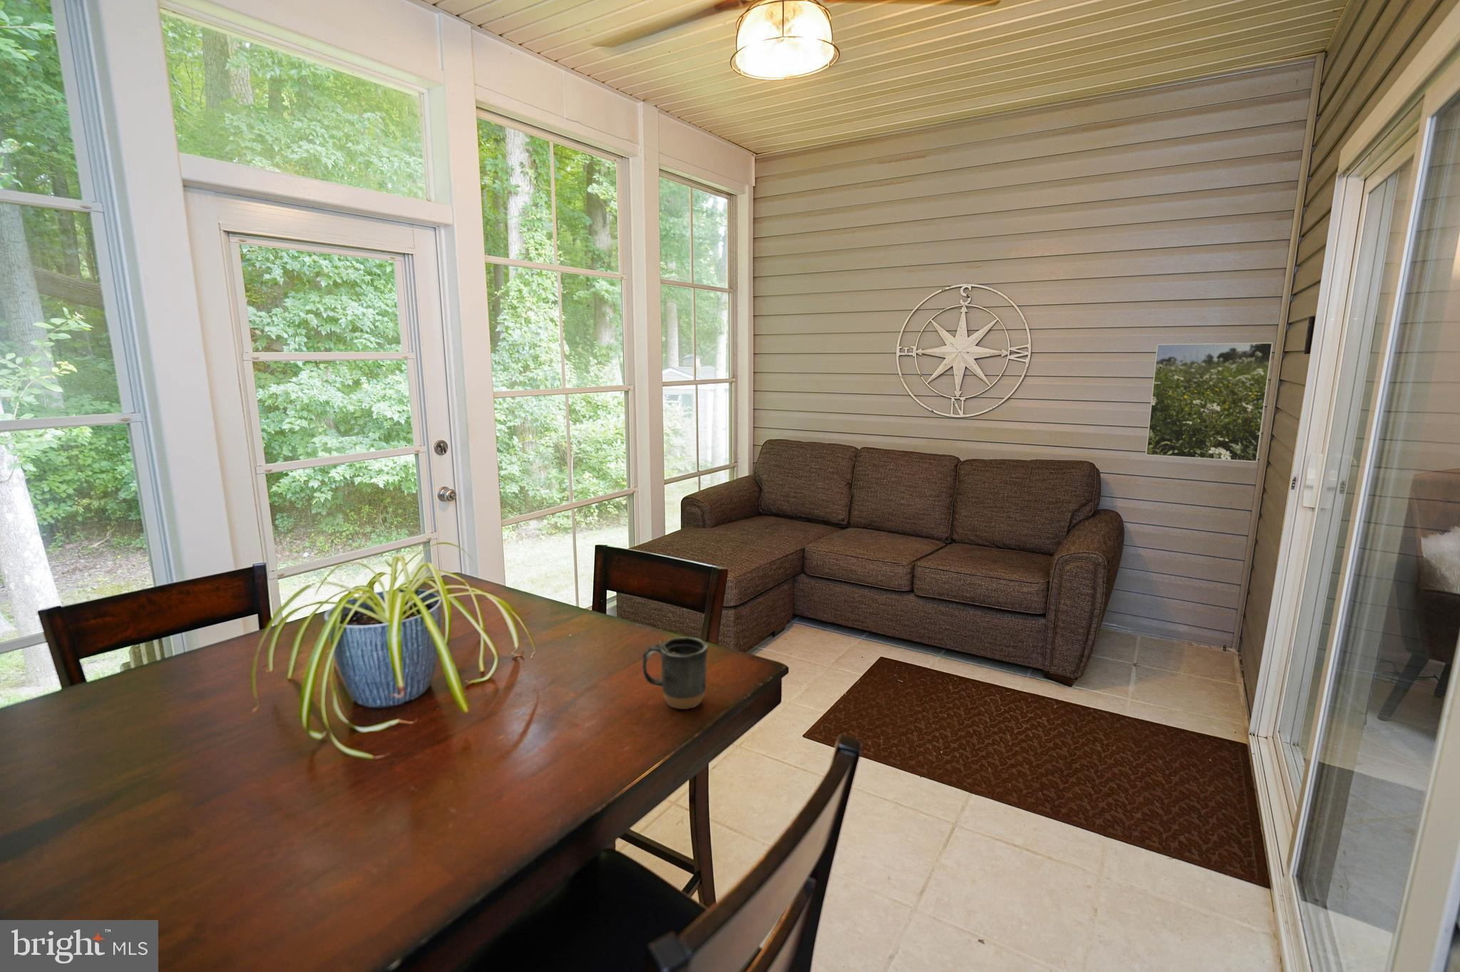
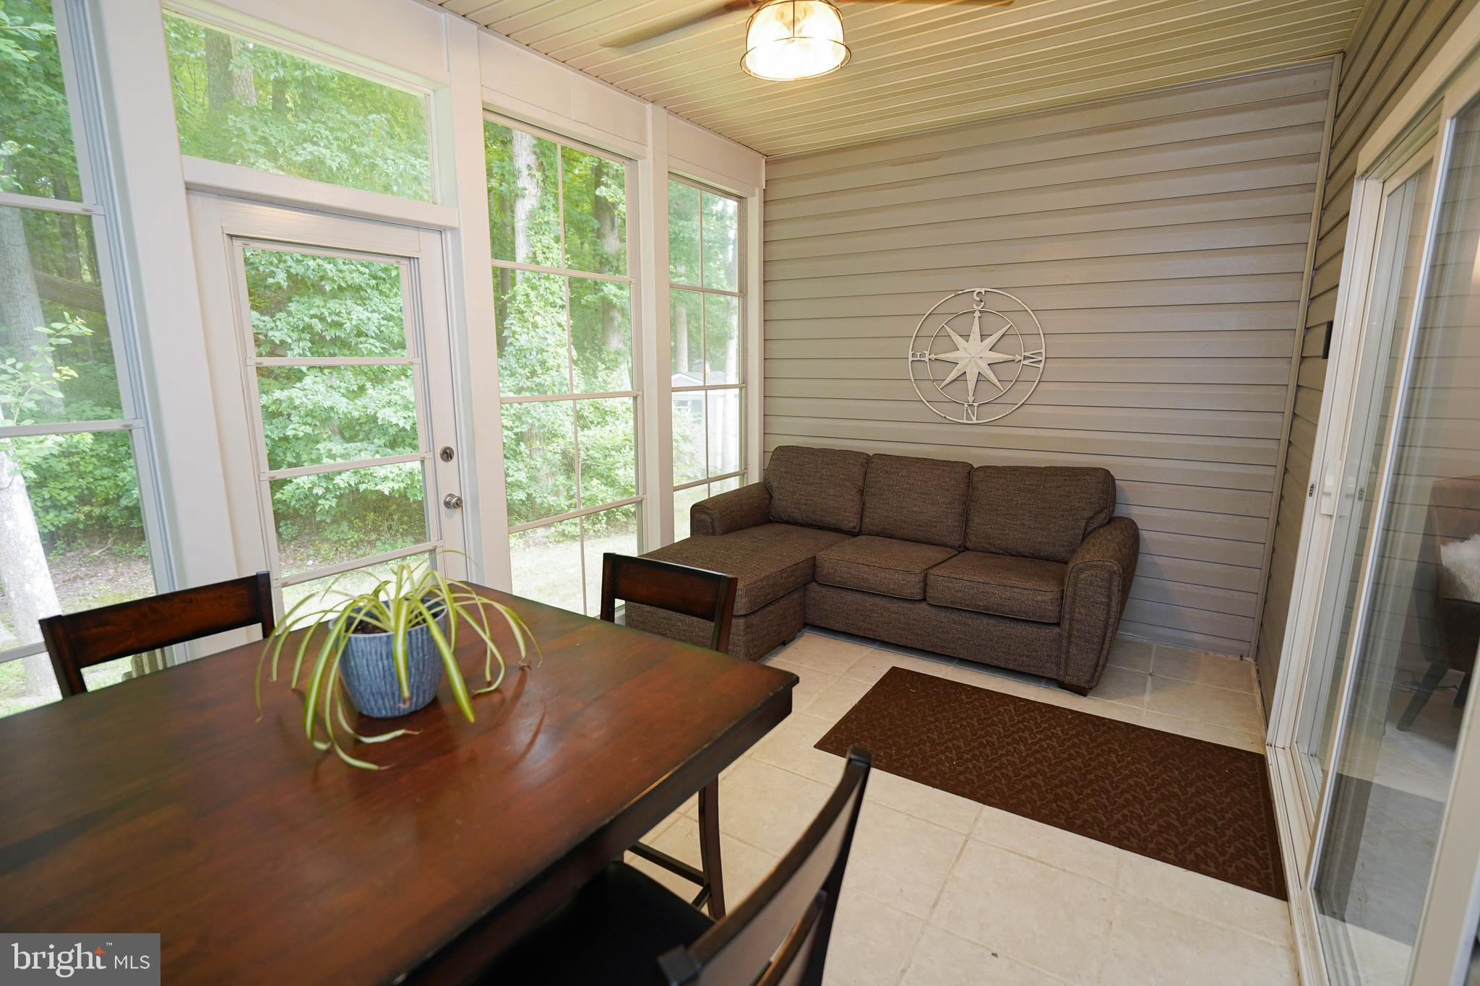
- mug [642,636,709,709]
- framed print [1145,342,1273,463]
